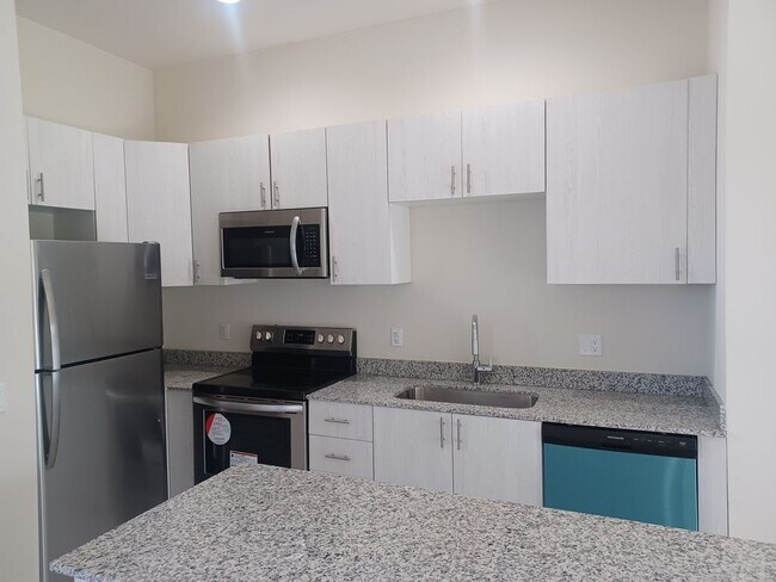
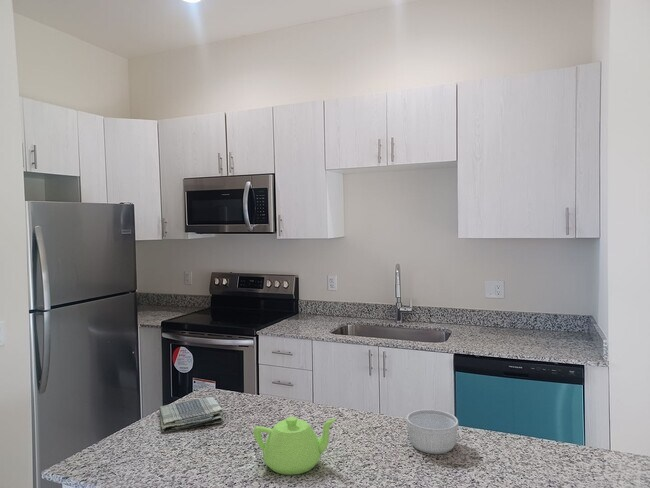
+ dish towel [158,396,224,434]
+ ramekin [406,408,459,455]
+ teapot [252,416,337,476]
